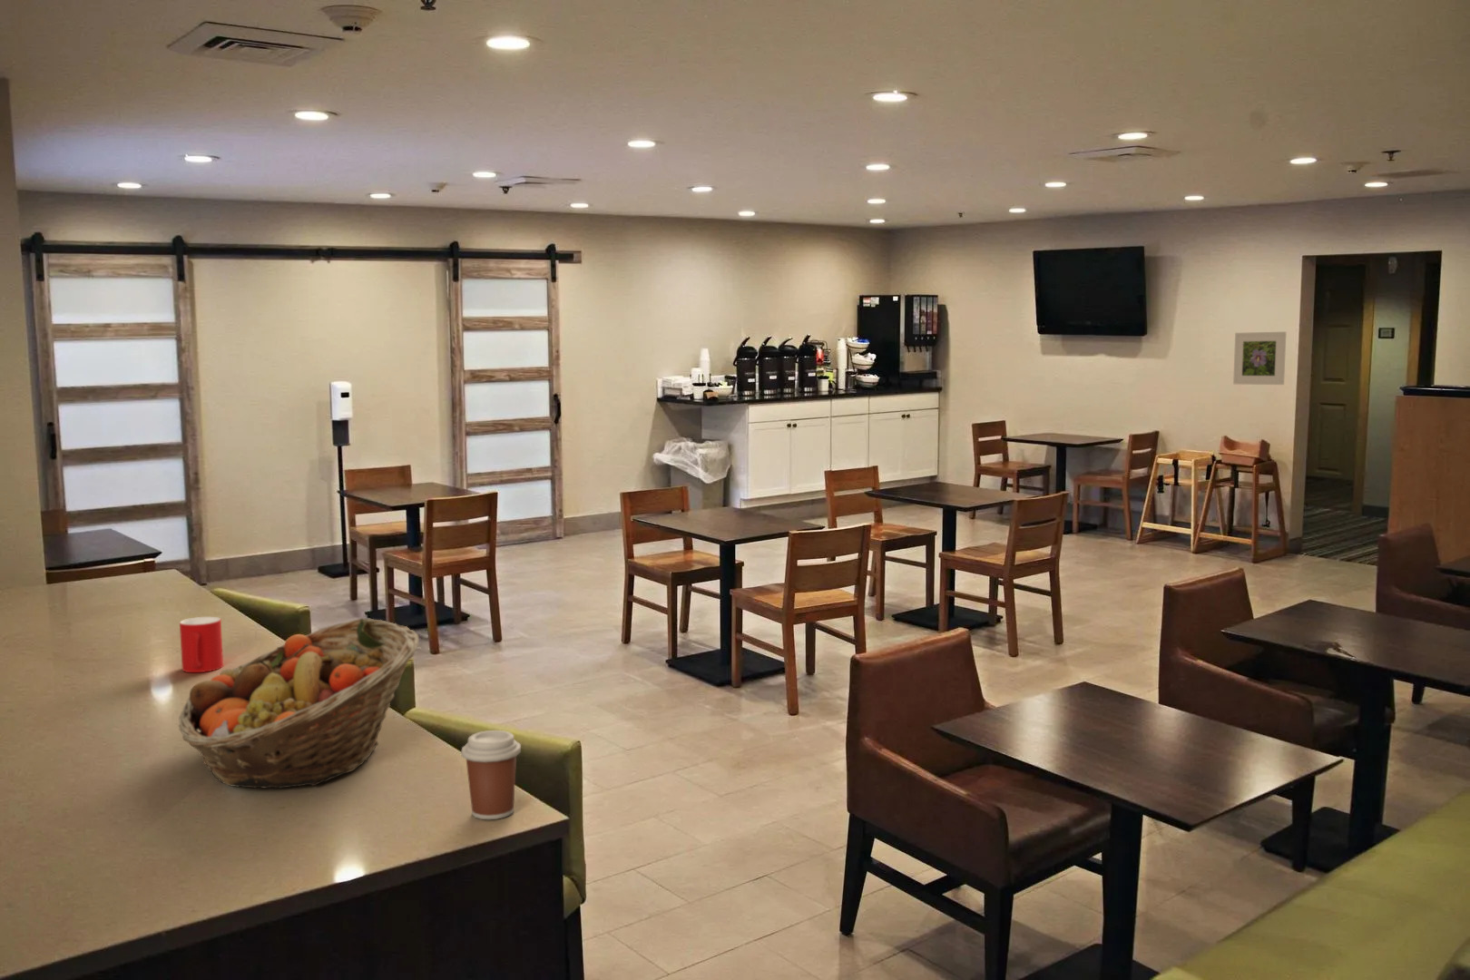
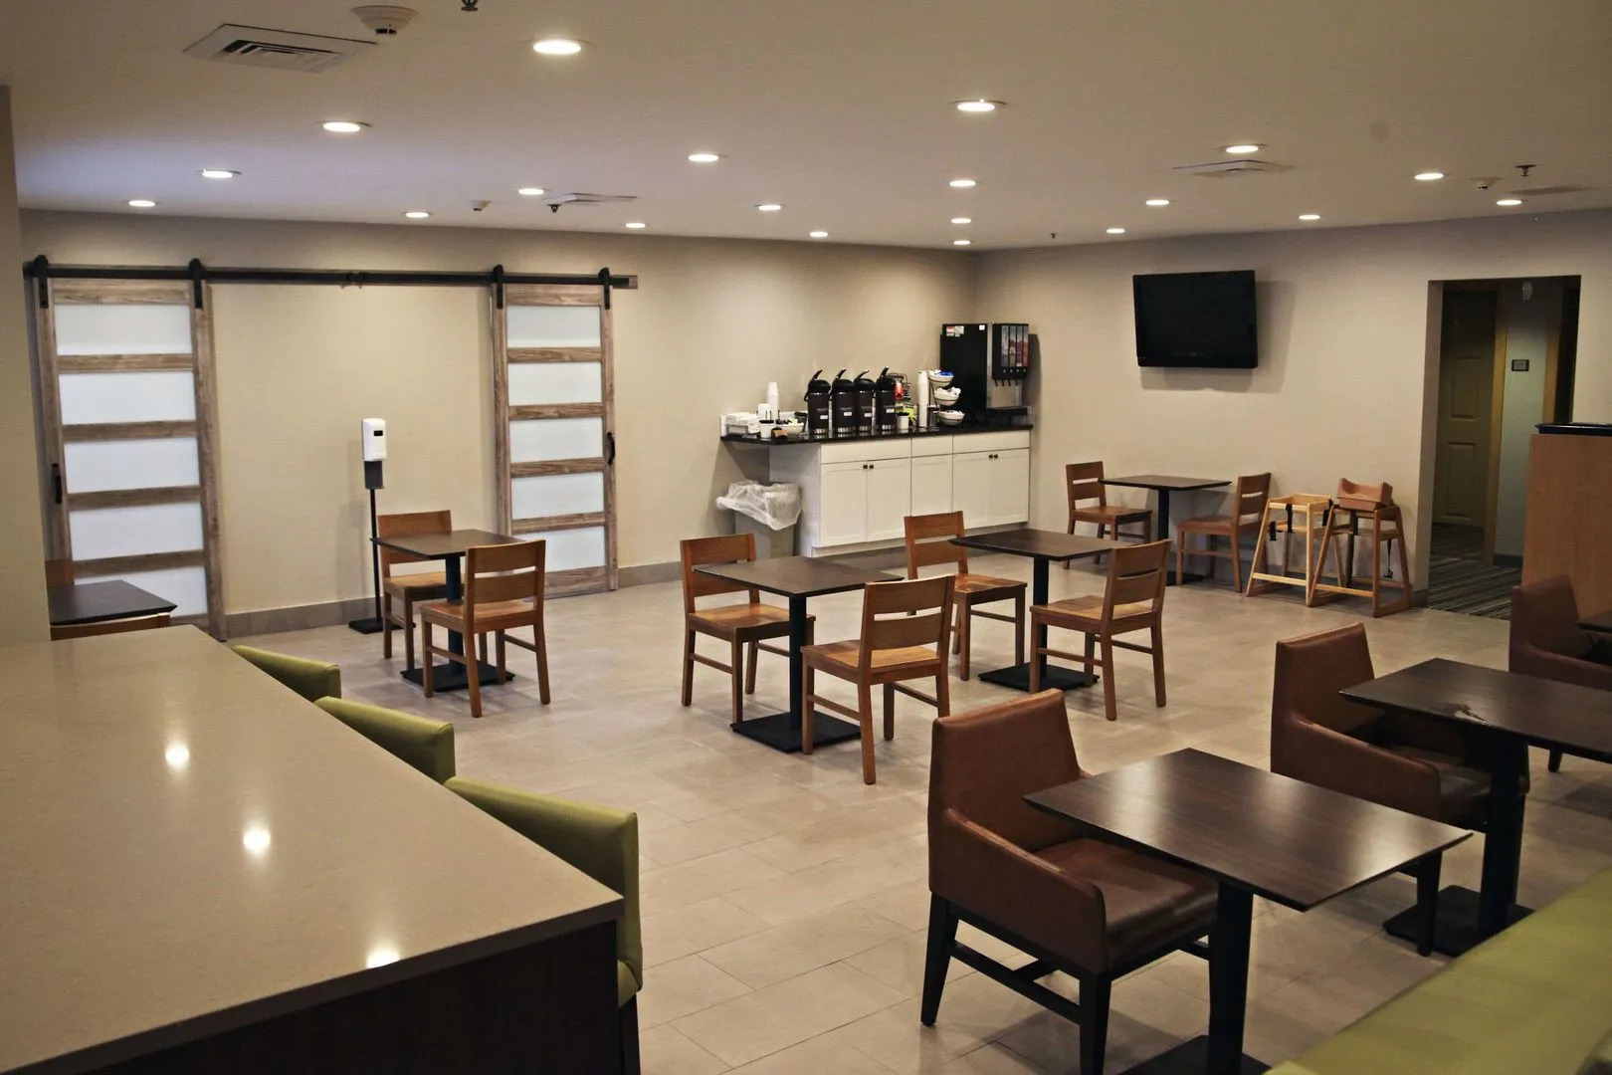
- cup [178,616,224,674]
- fruit basket [178,617,420,790]
- coffee cup [460,730,522,820]
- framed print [1233,331,1286,386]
